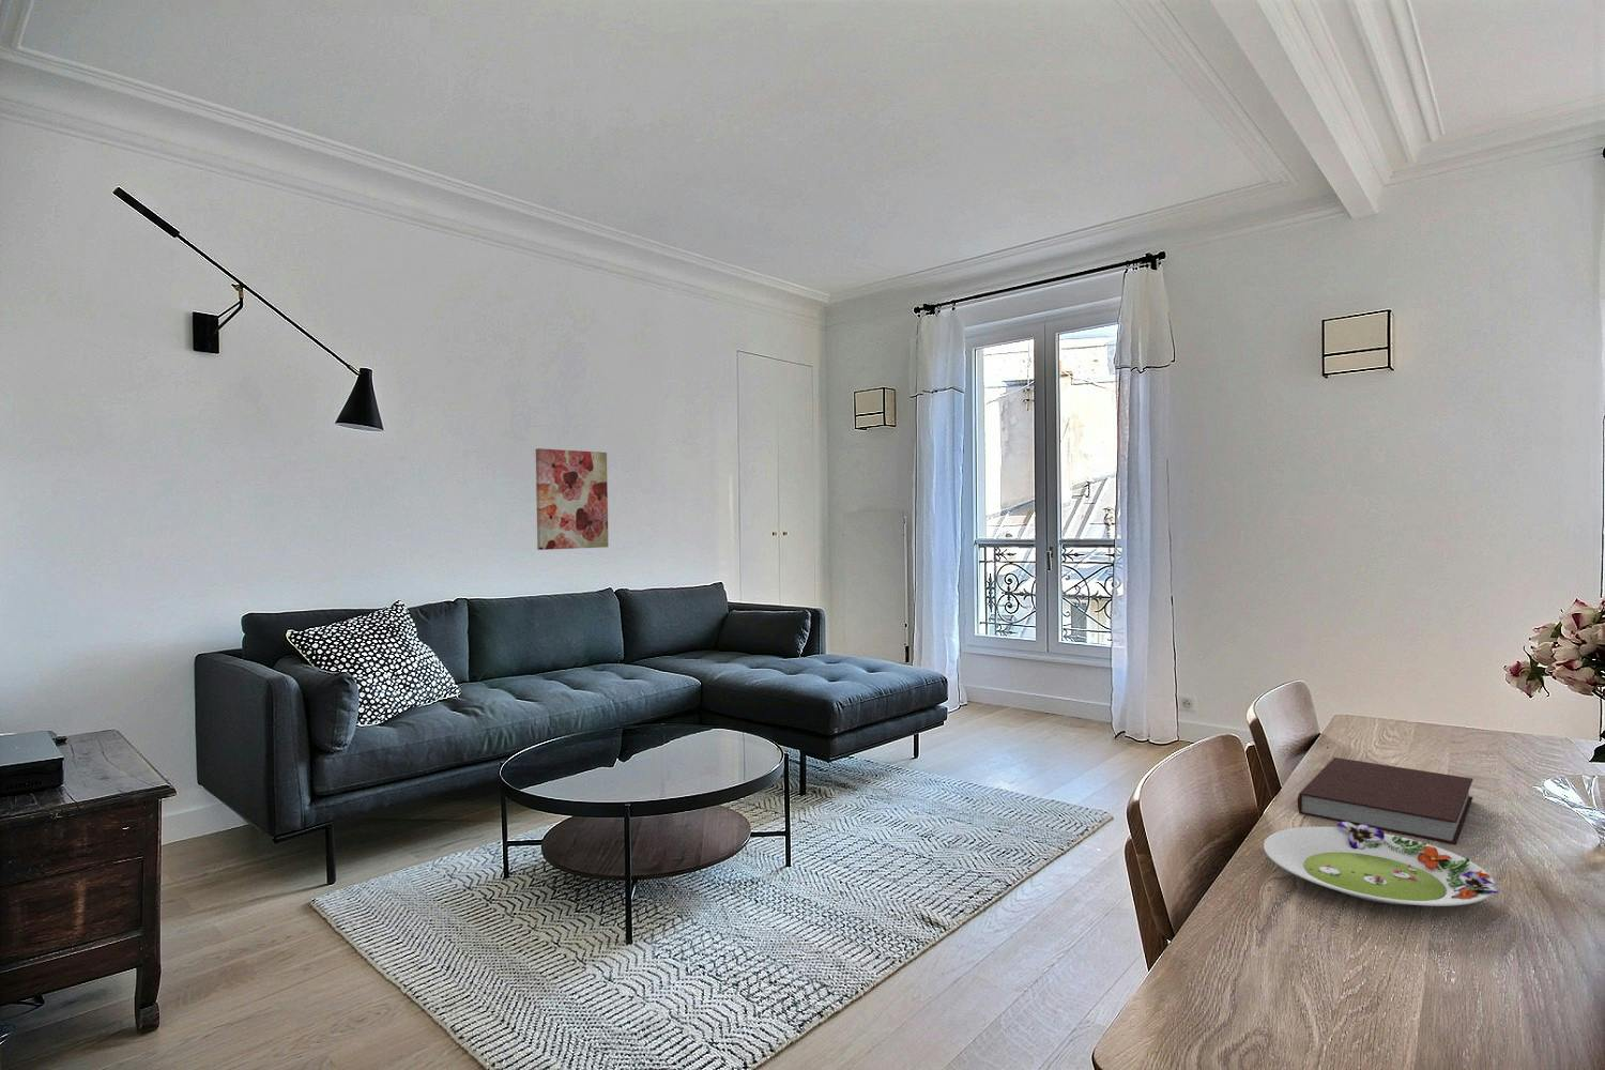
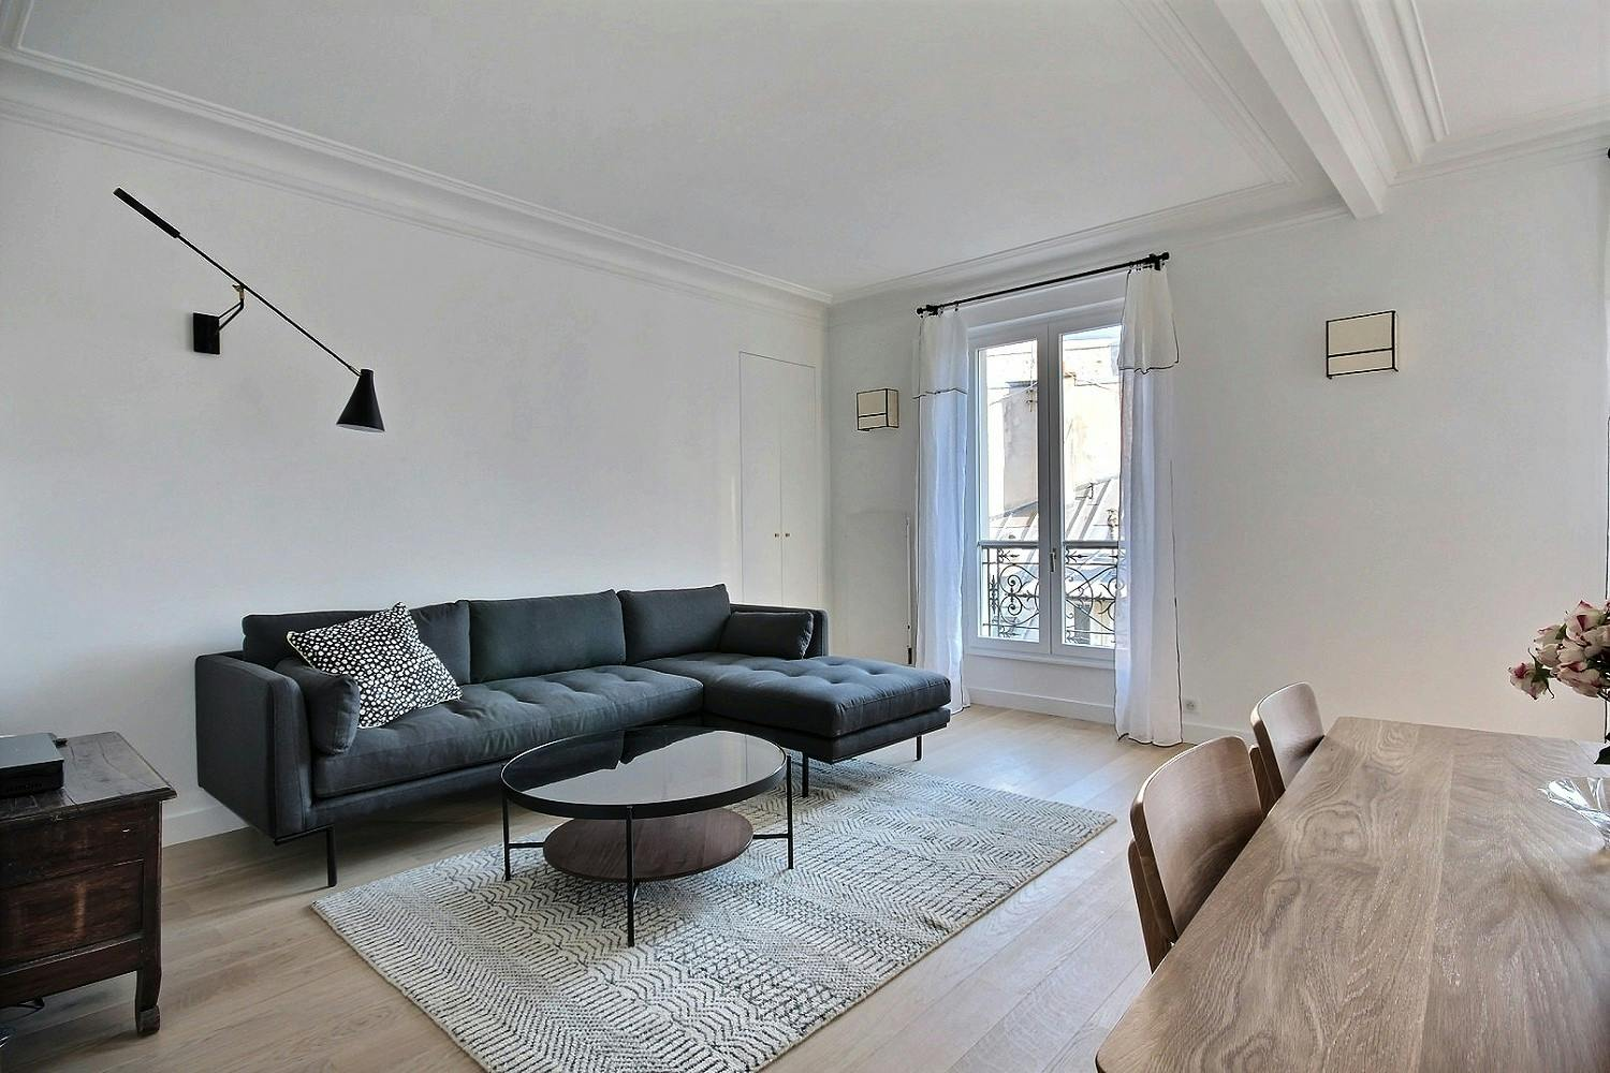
- notebook [1297,756,1475,845]
- wall art [535,448,610,551]
- salad plate [1262,822,1500,908]
